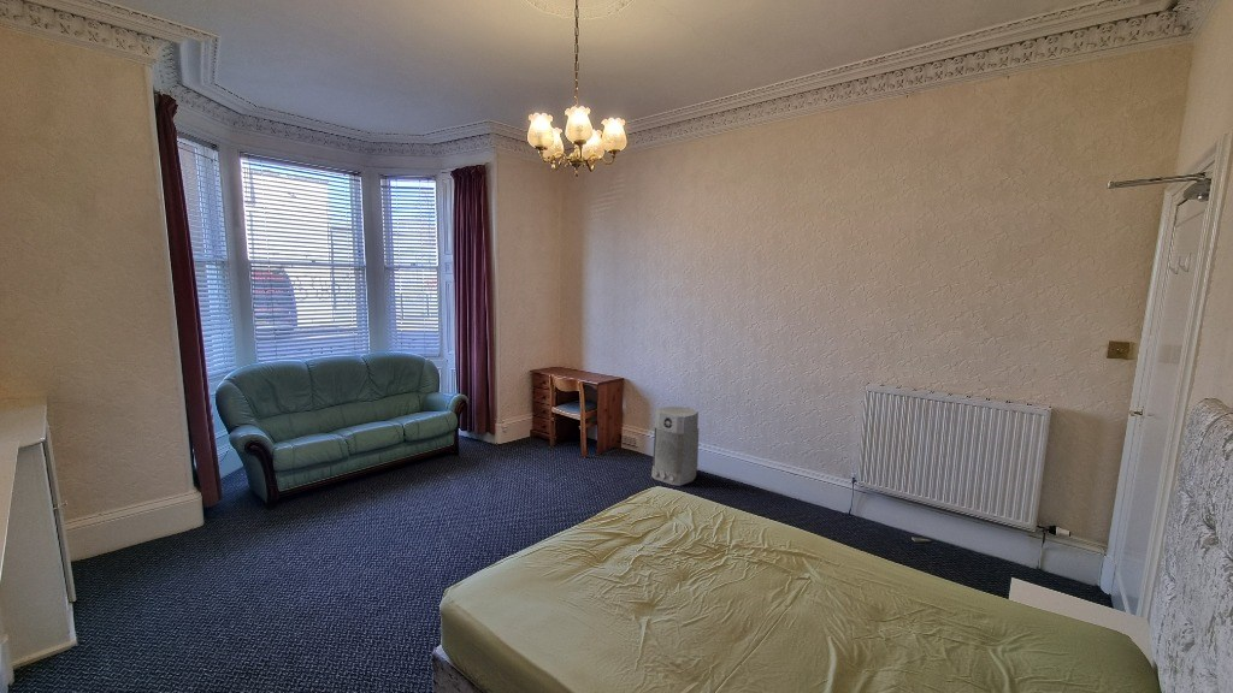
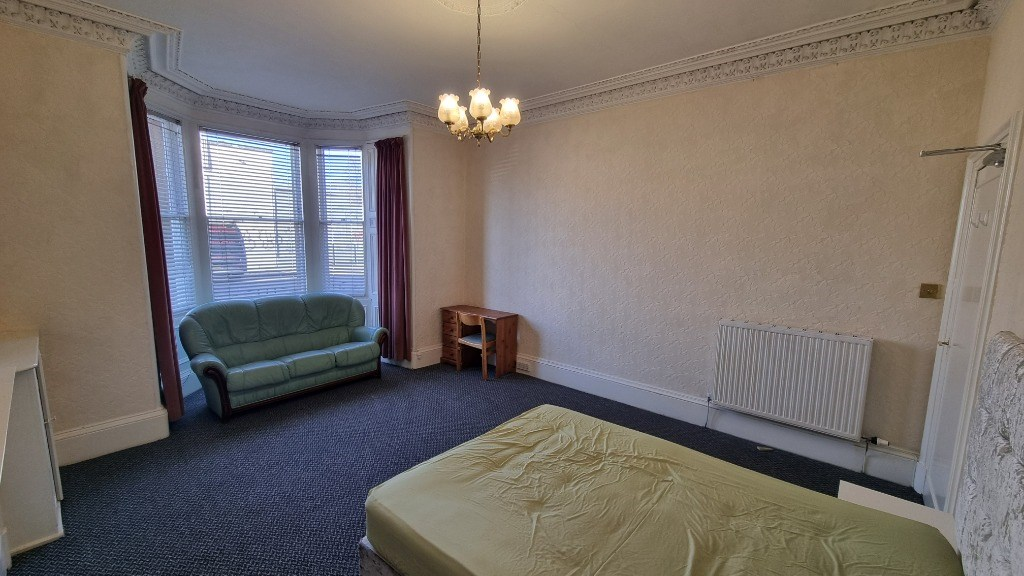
- air purifier [650,405,700,487]
